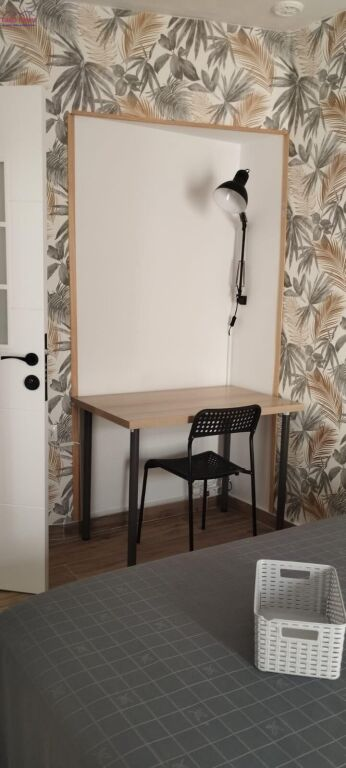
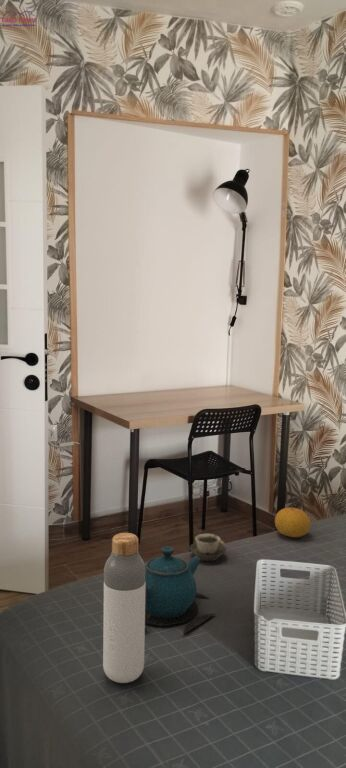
+ fruit [274,507,311,538]
+ teapot [145,545,217,635]
+ bottle [102,532,146,684]
+ cup [188,533,227,562]
